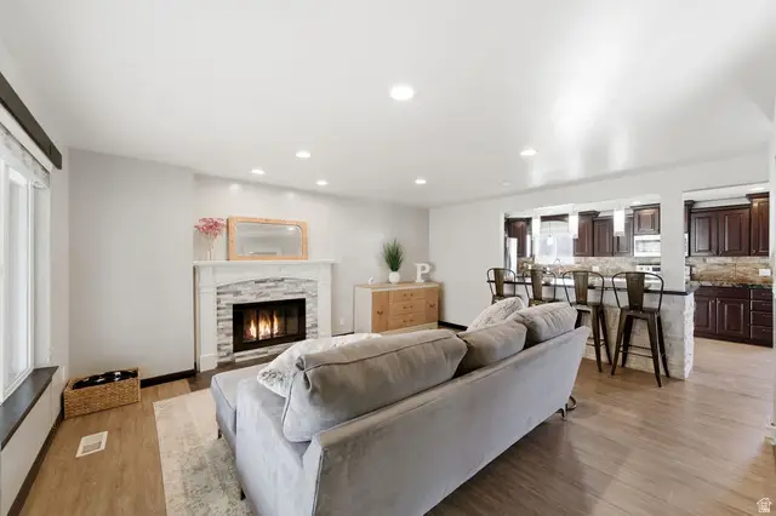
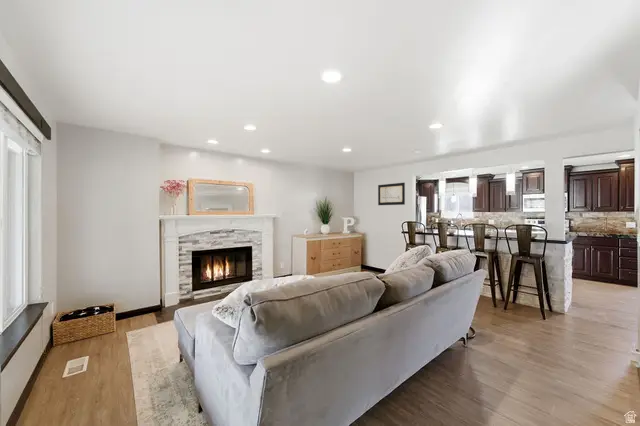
+ wall art [377,182,406,206]
